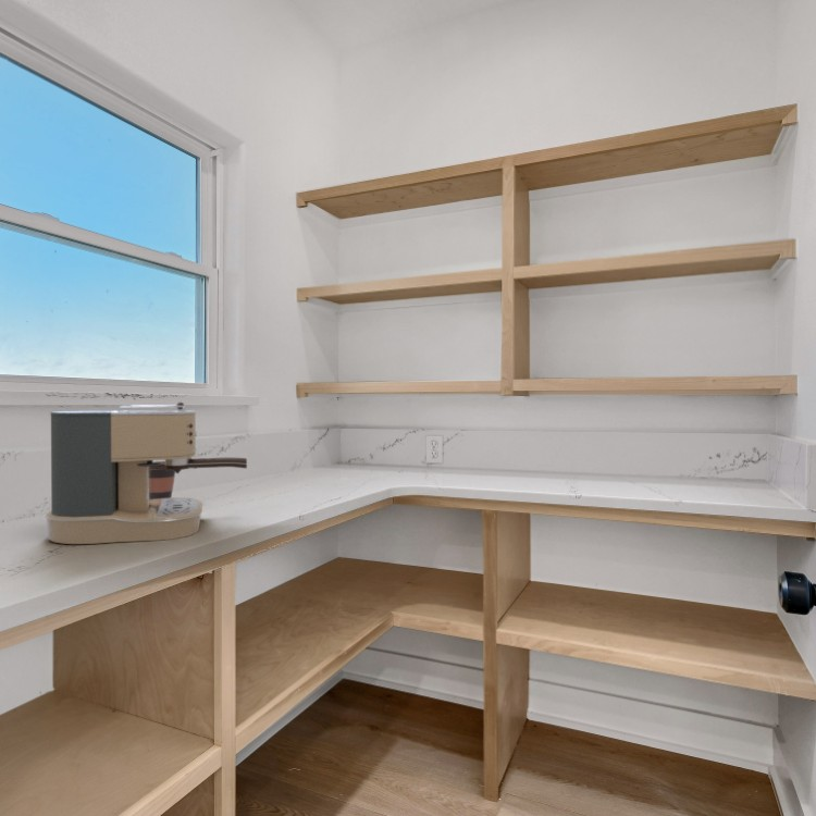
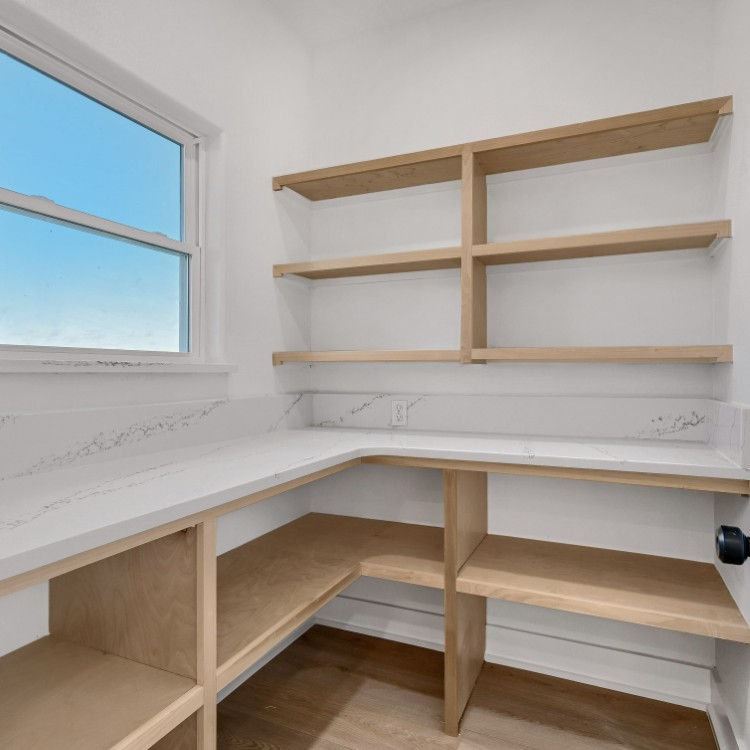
- coffee maker [45,401,248,545]
- coffee cup [150,460,176,499]
